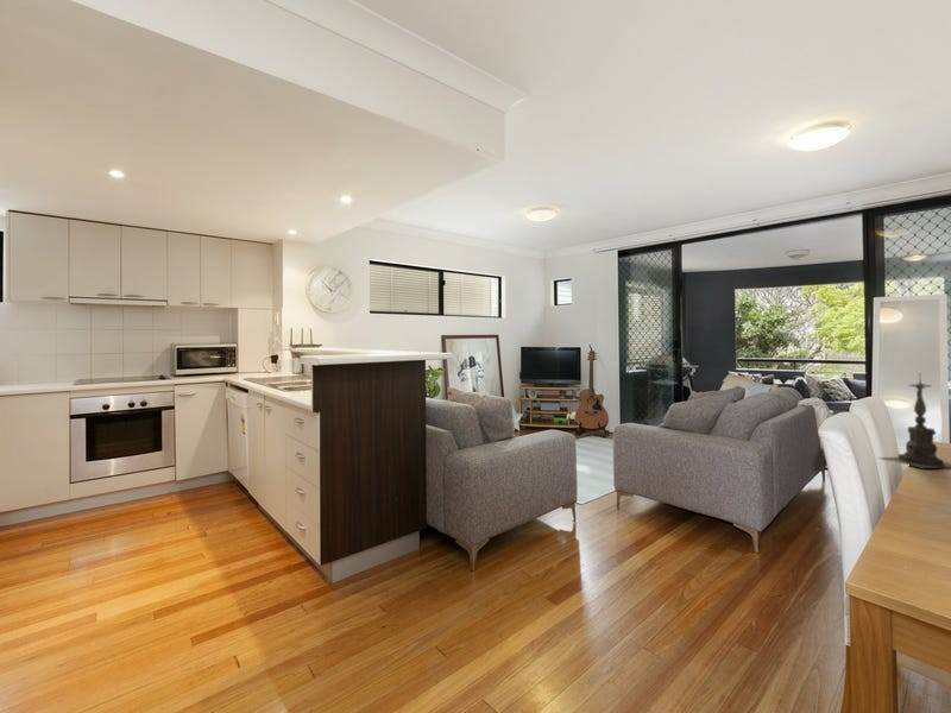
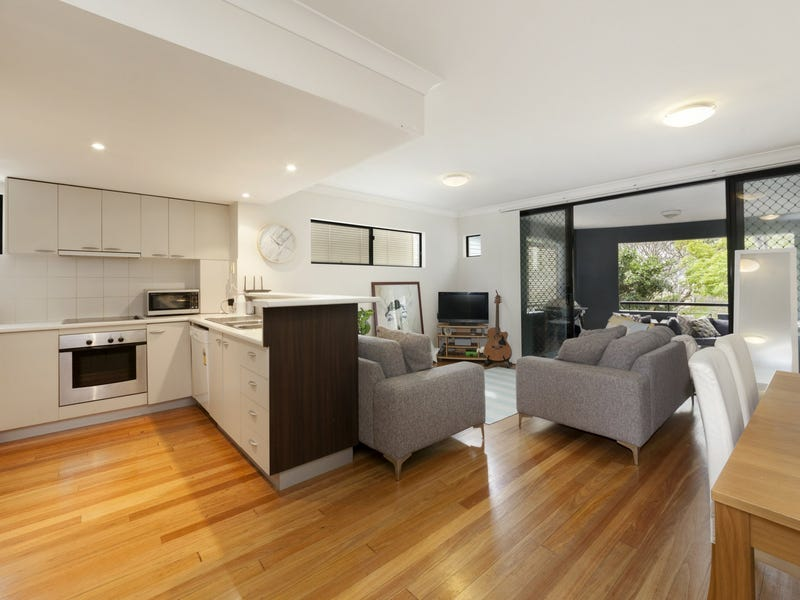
- candle holder [878,374,951,469]
